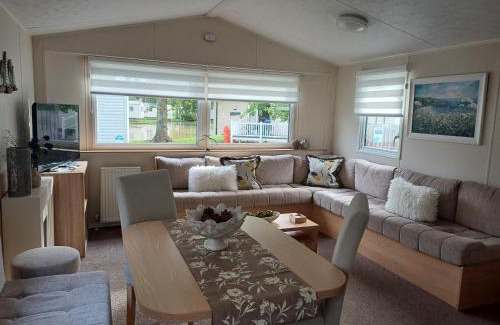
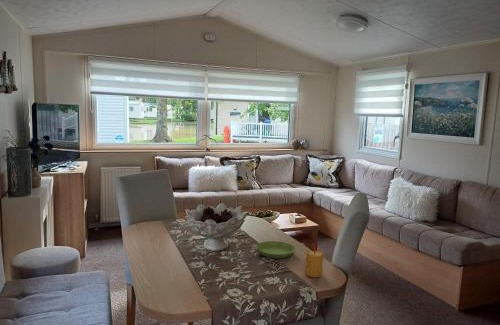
+ saucer [255,240,297,259]
+ candle [304,245,324,279]
